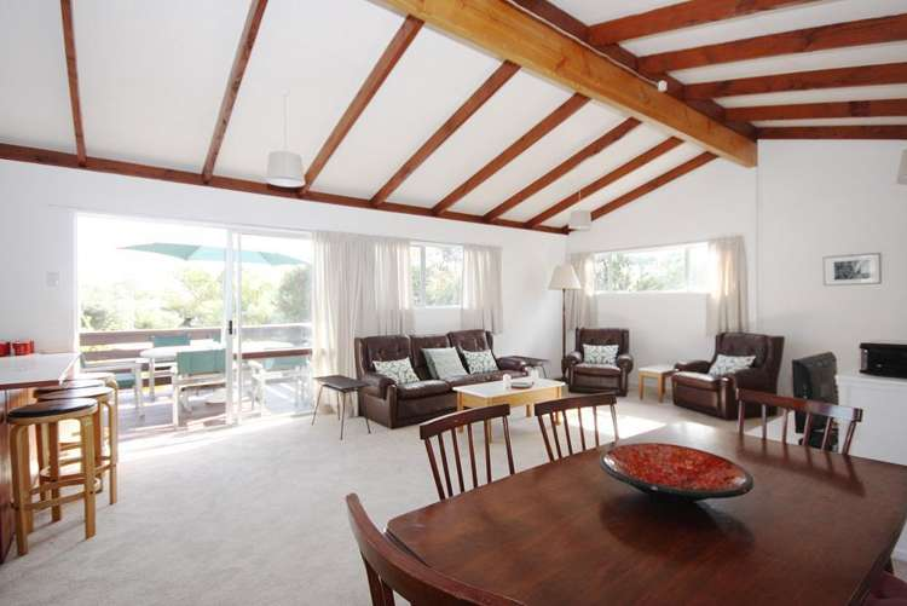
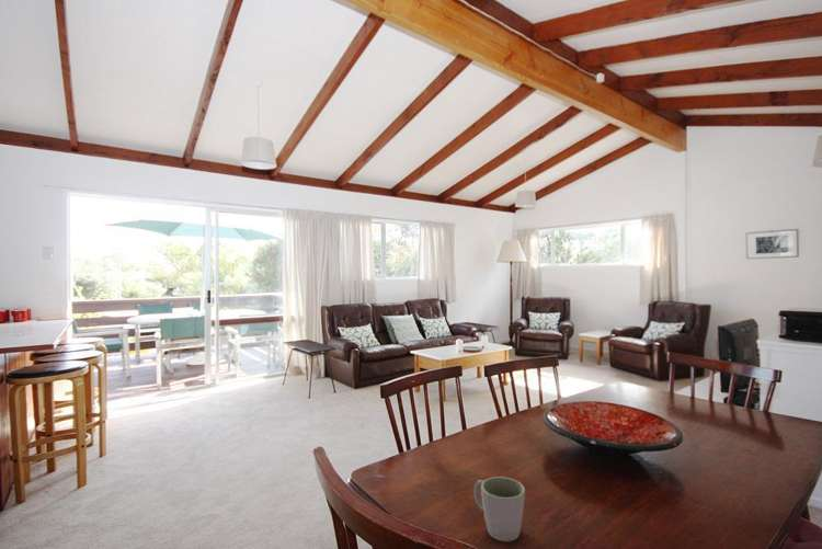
+ mug [472,476,526,542]
